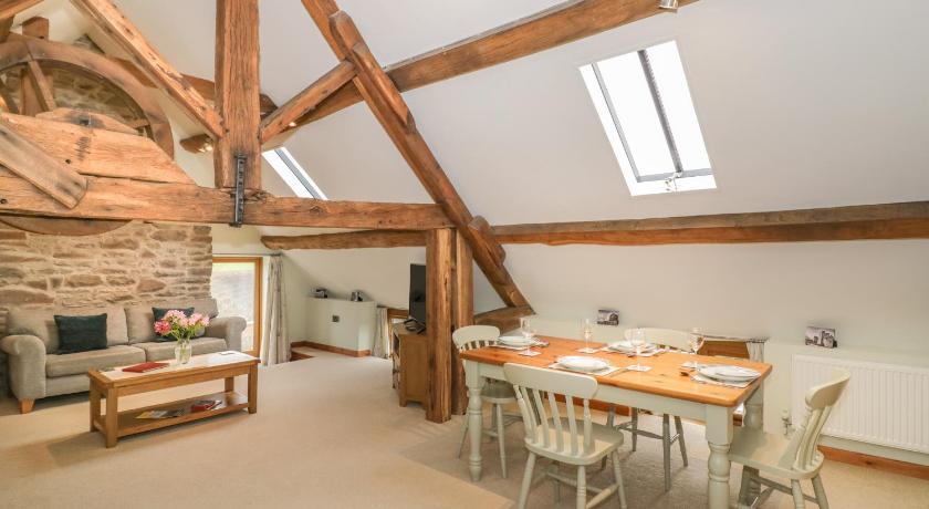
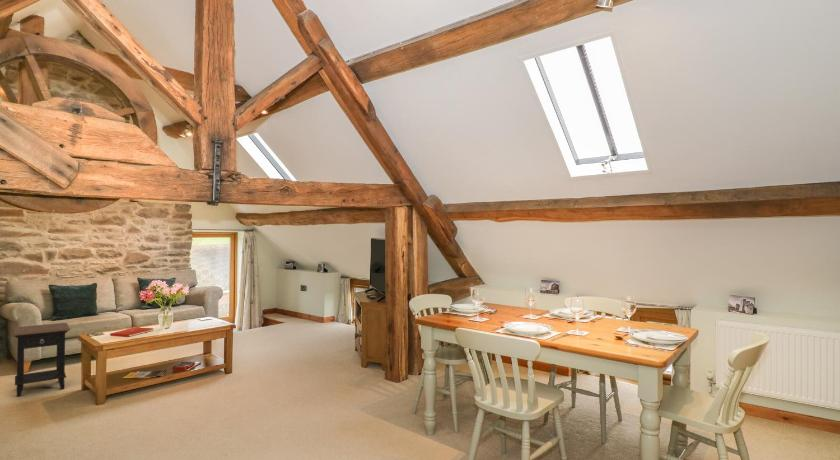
+ side table [11,322,71,398]
